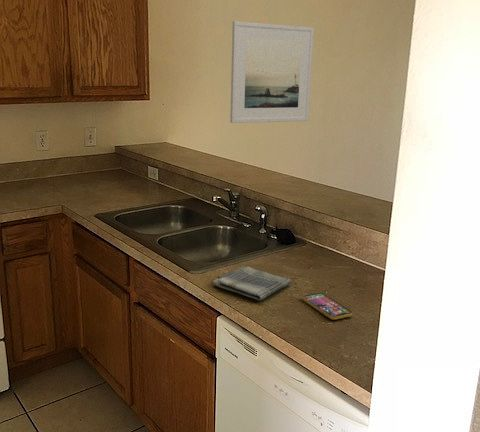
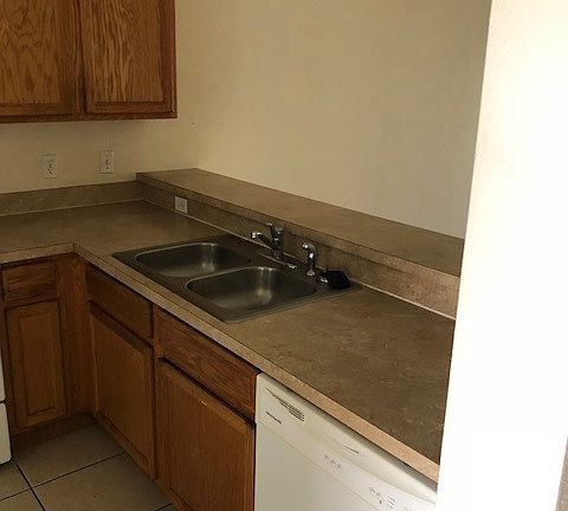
- dish towel [212,266,292,301]
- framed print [229,20,315,124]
- smartphone [302,292,353,321]
